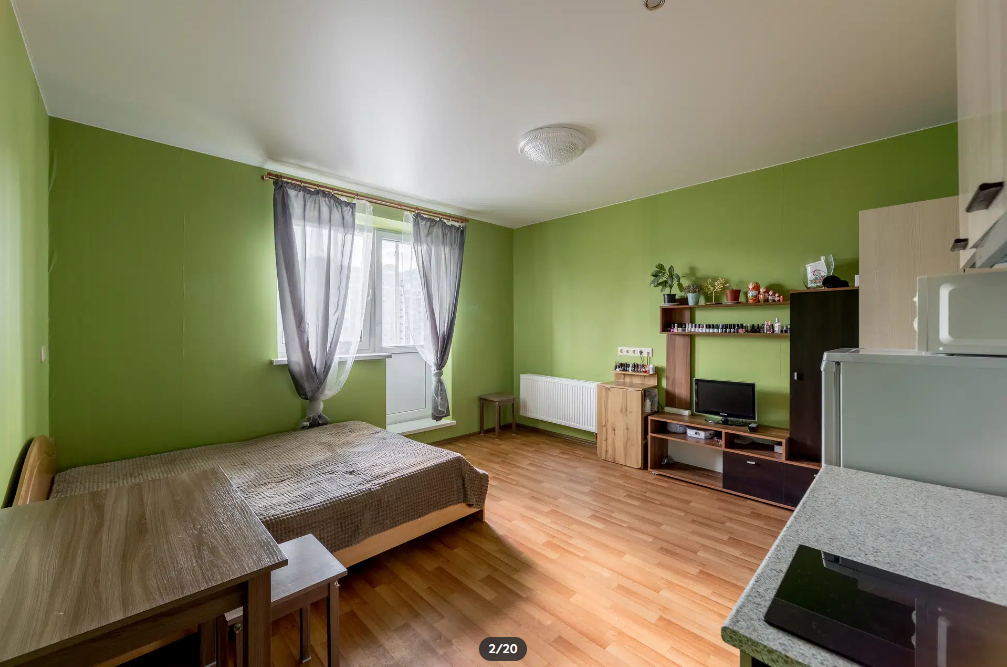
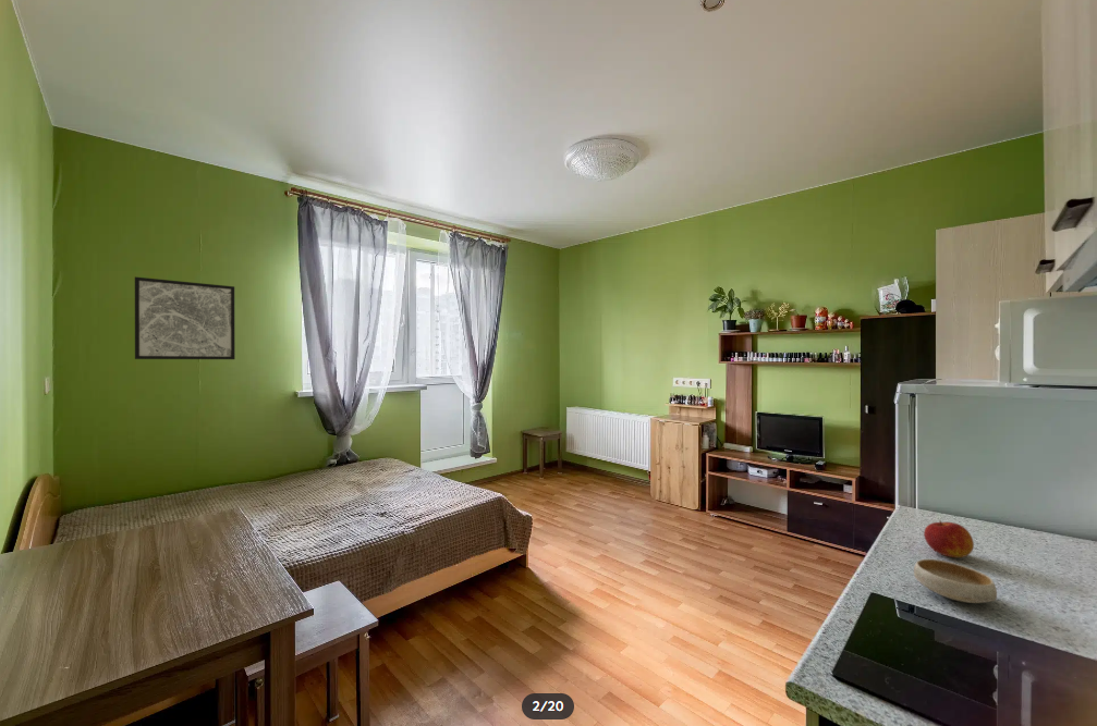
+ wall art [134,275,236,360]
+ apple [923,519,975,558]
+ bowl [913,558,998,604]
